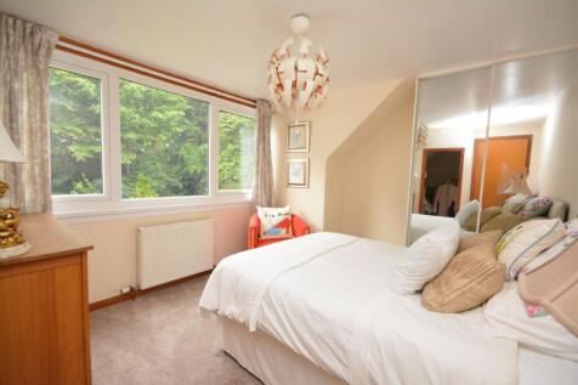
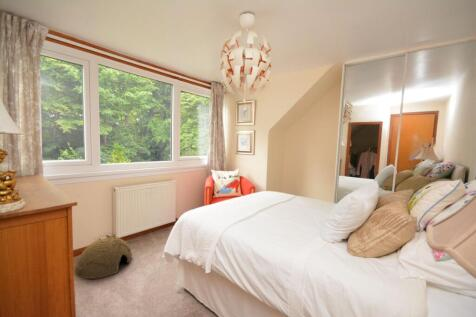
+ woven basket [74,236,133,280]
